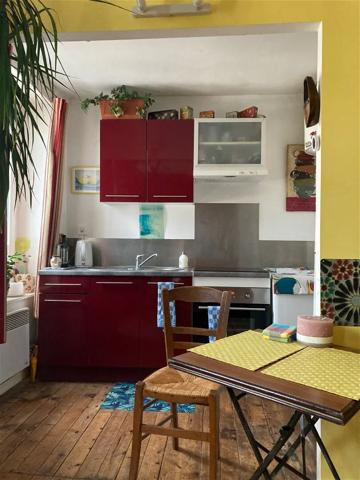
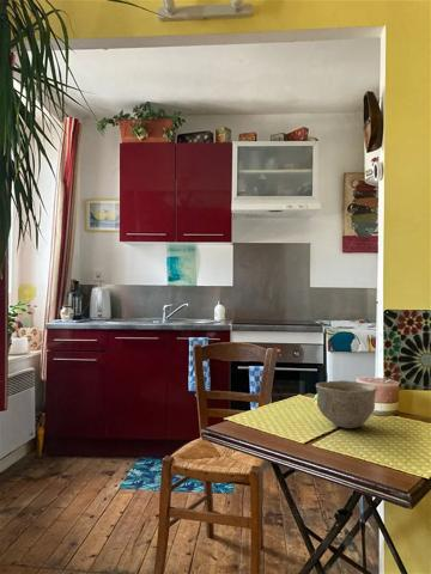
+ bowl [315,379,378,429]
